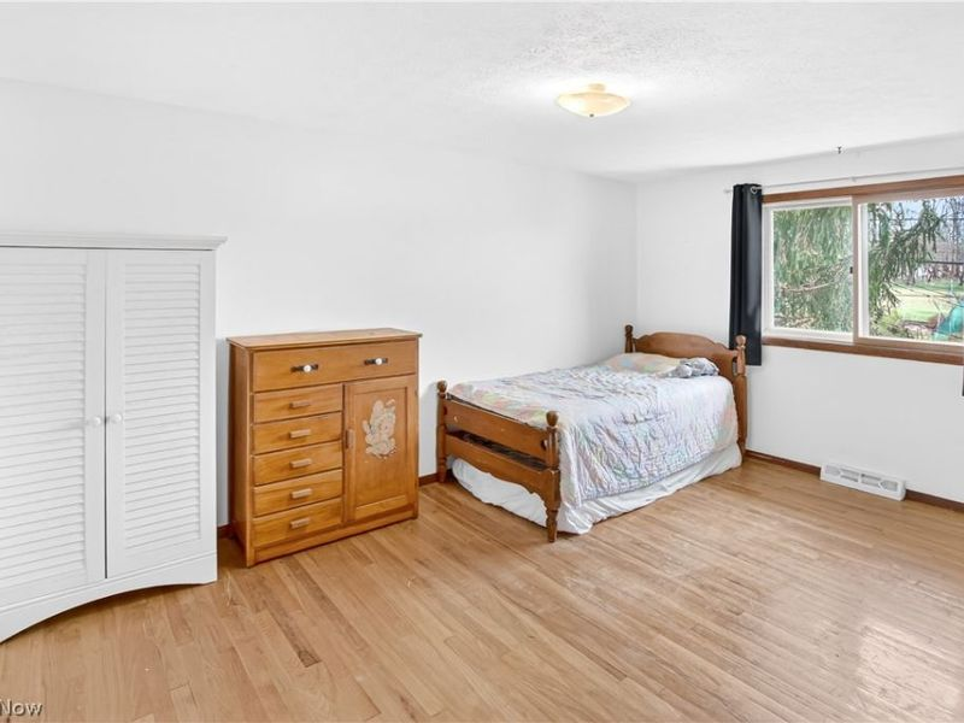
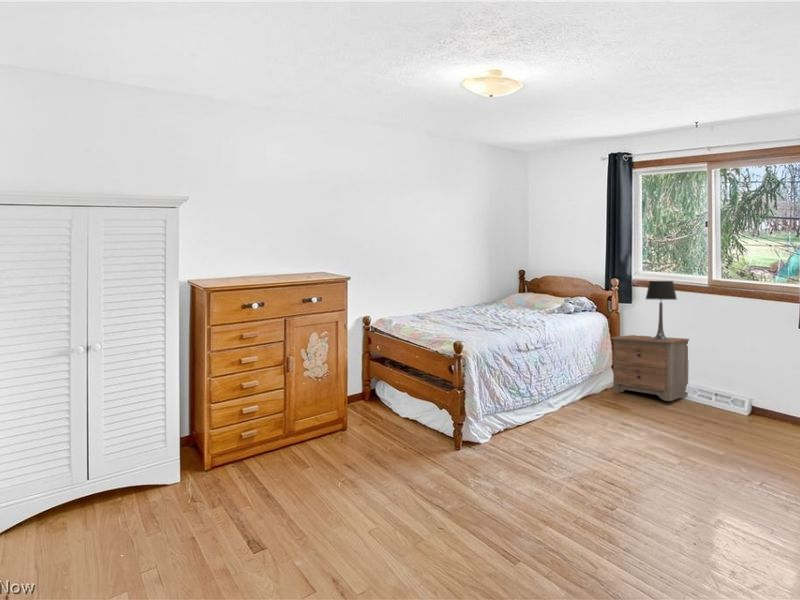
+ table lamp [645,280,678,340]
+ nightstand [610,334,690,402]
